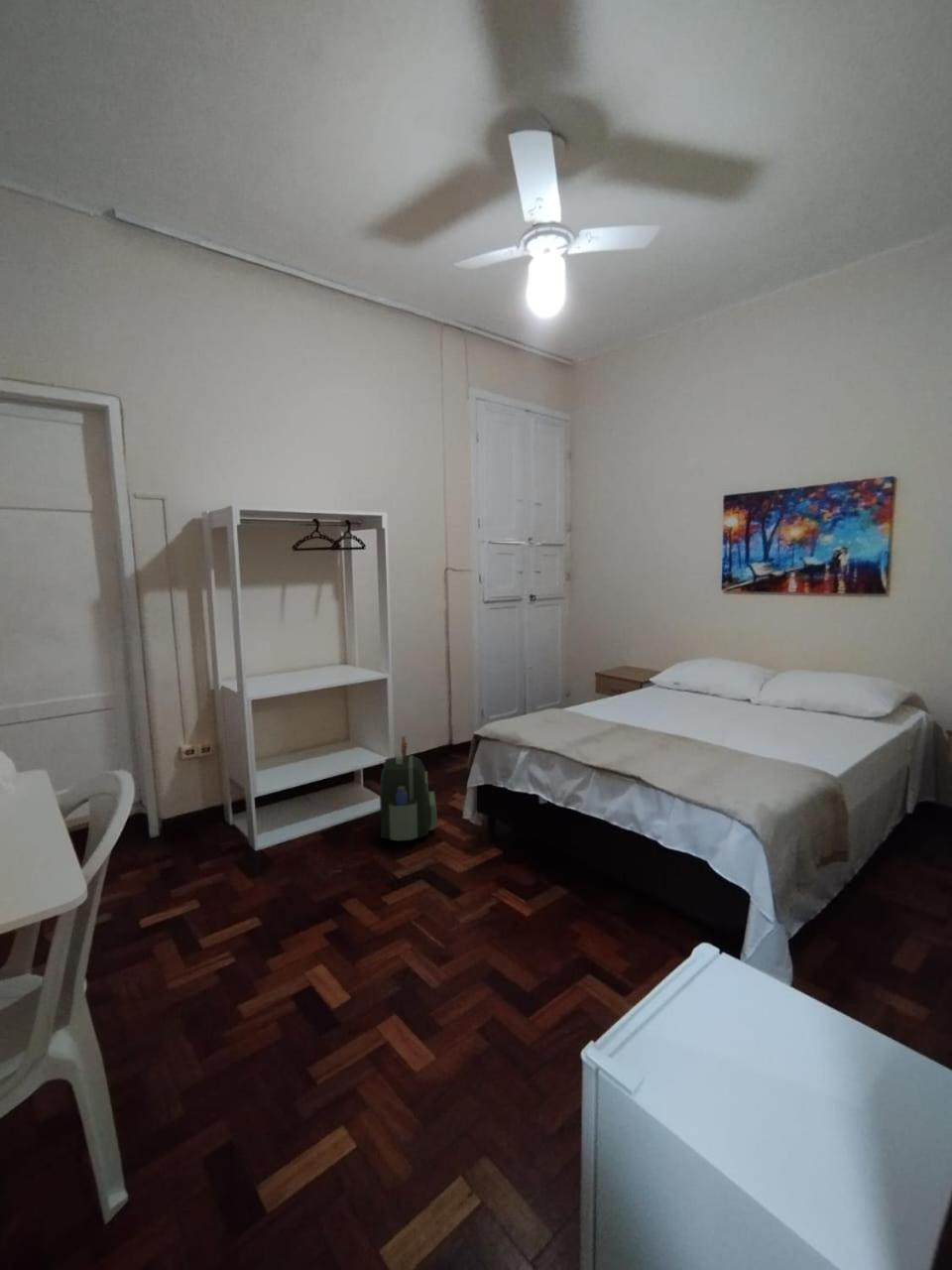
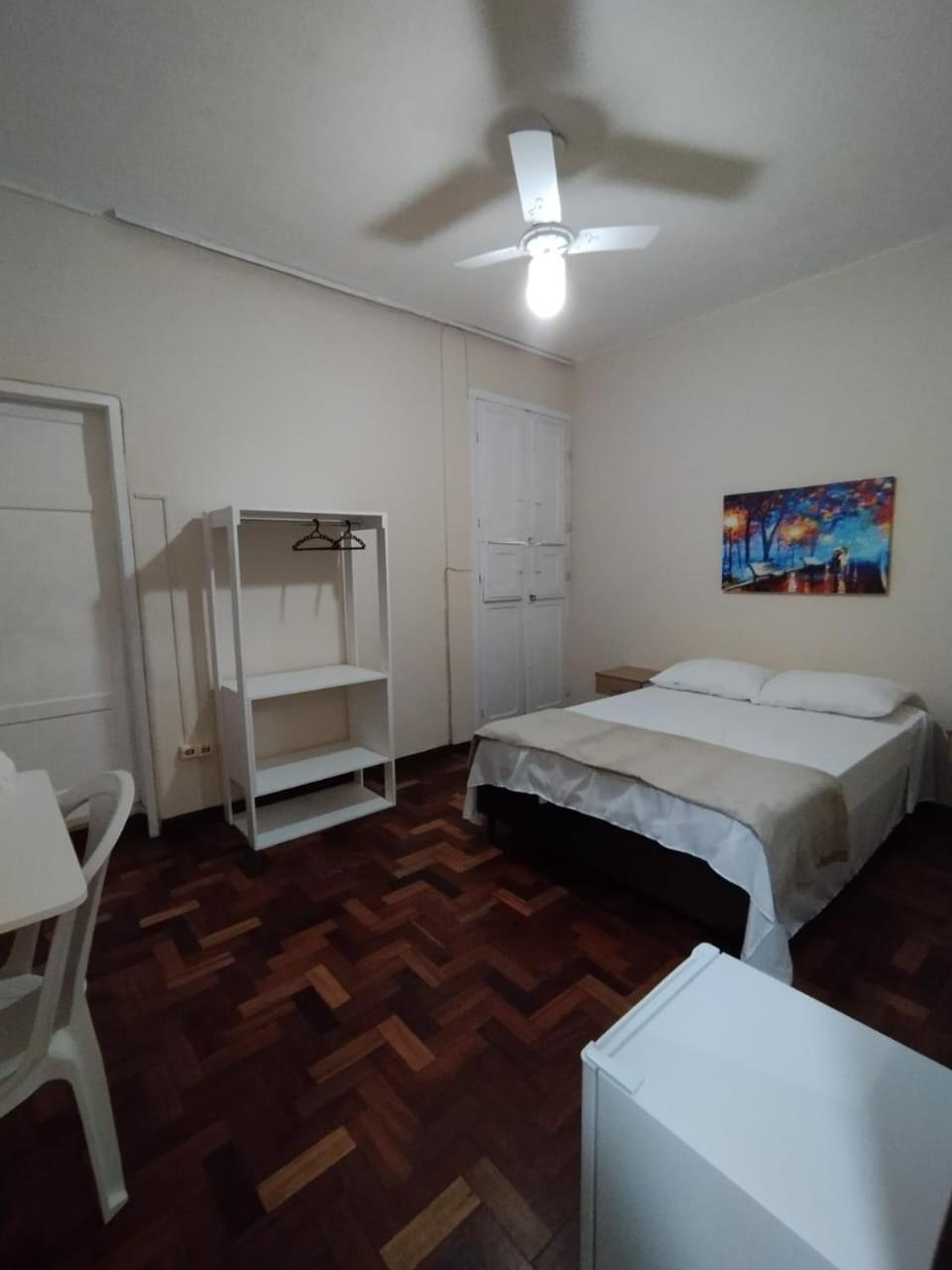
- backpack [379,735,438,841]
